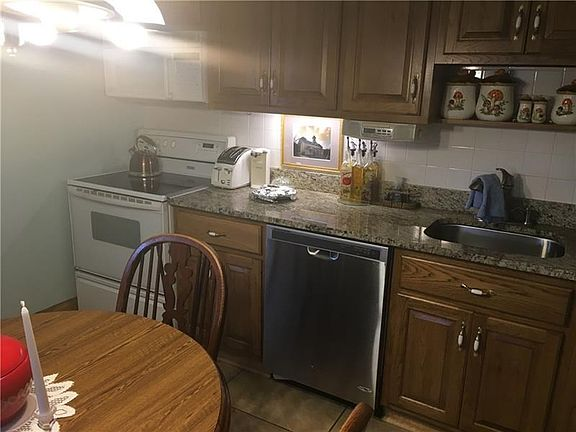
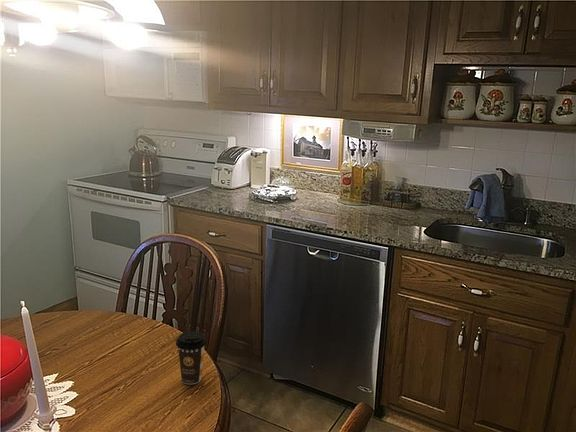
+ coffee cup [175,330,207,385]
